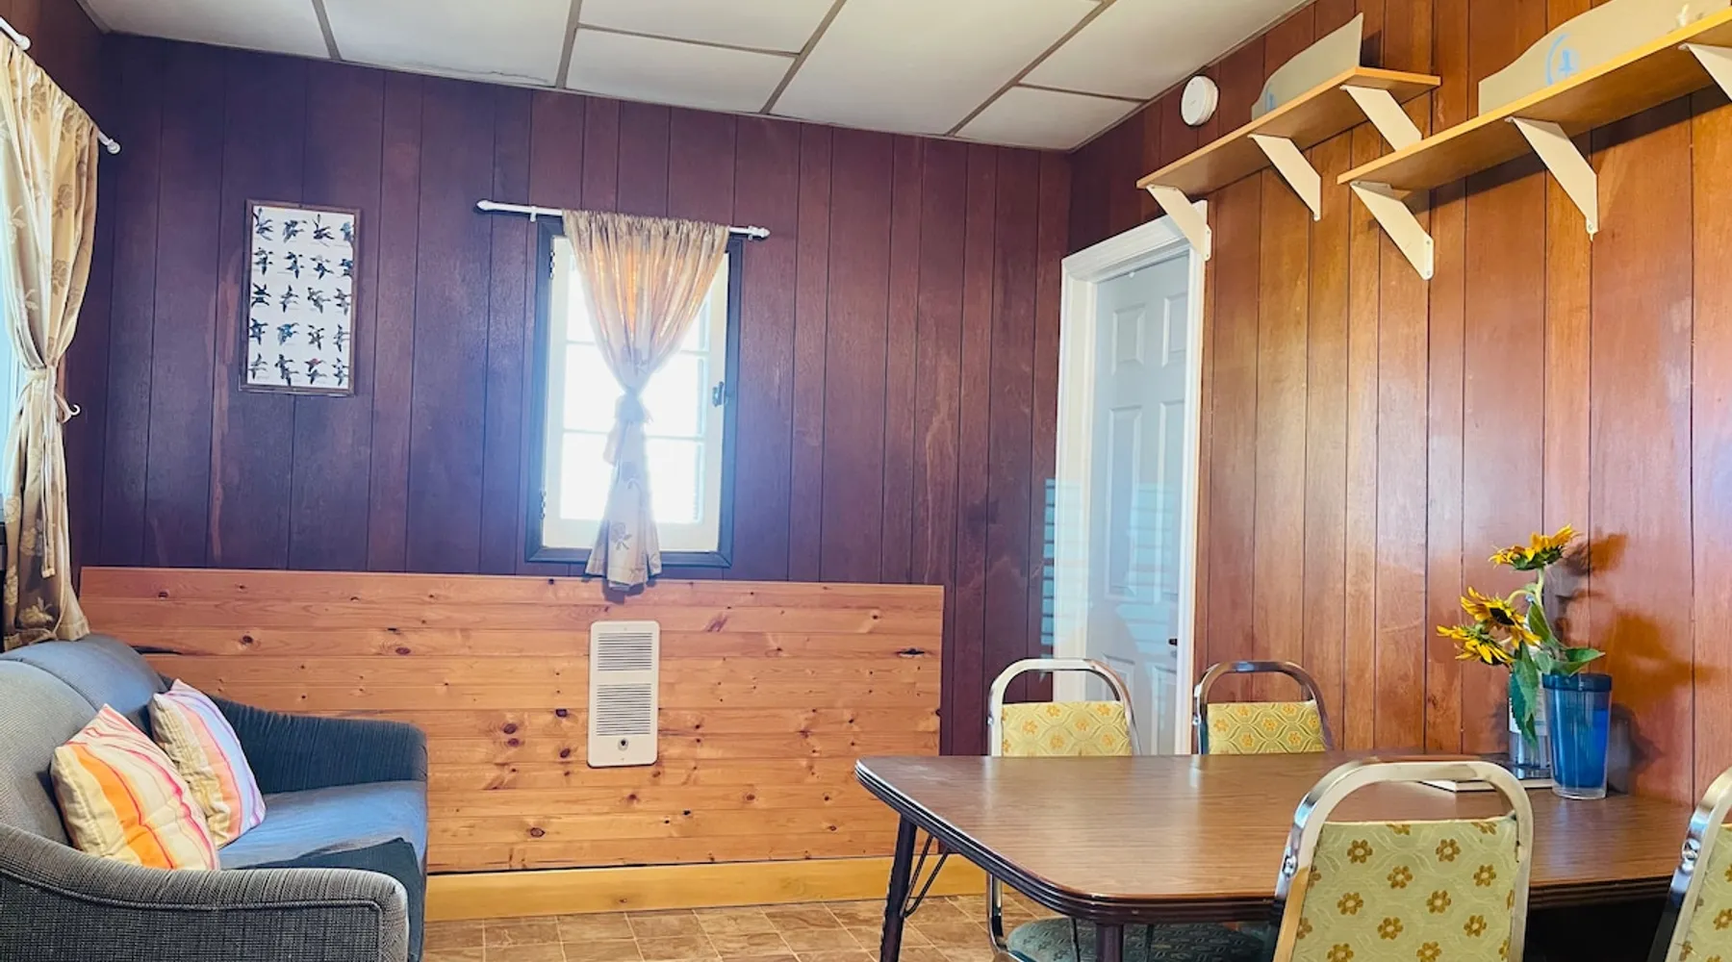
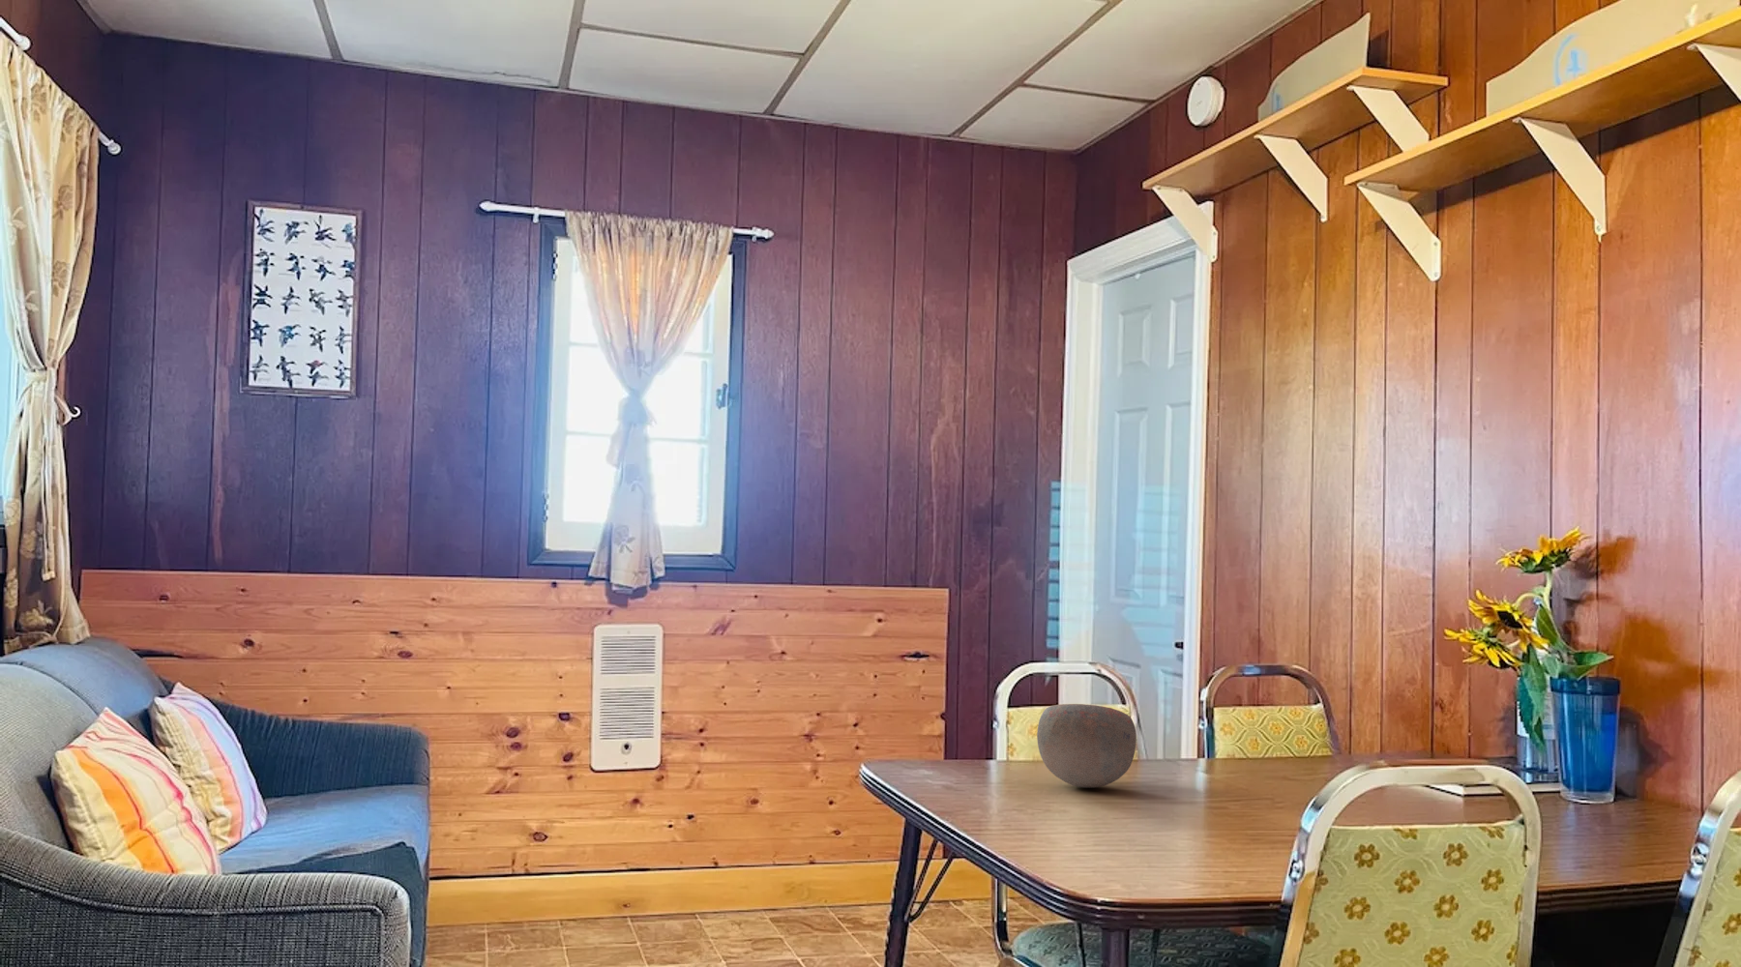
+ bowl [1036,703,1137,788]
